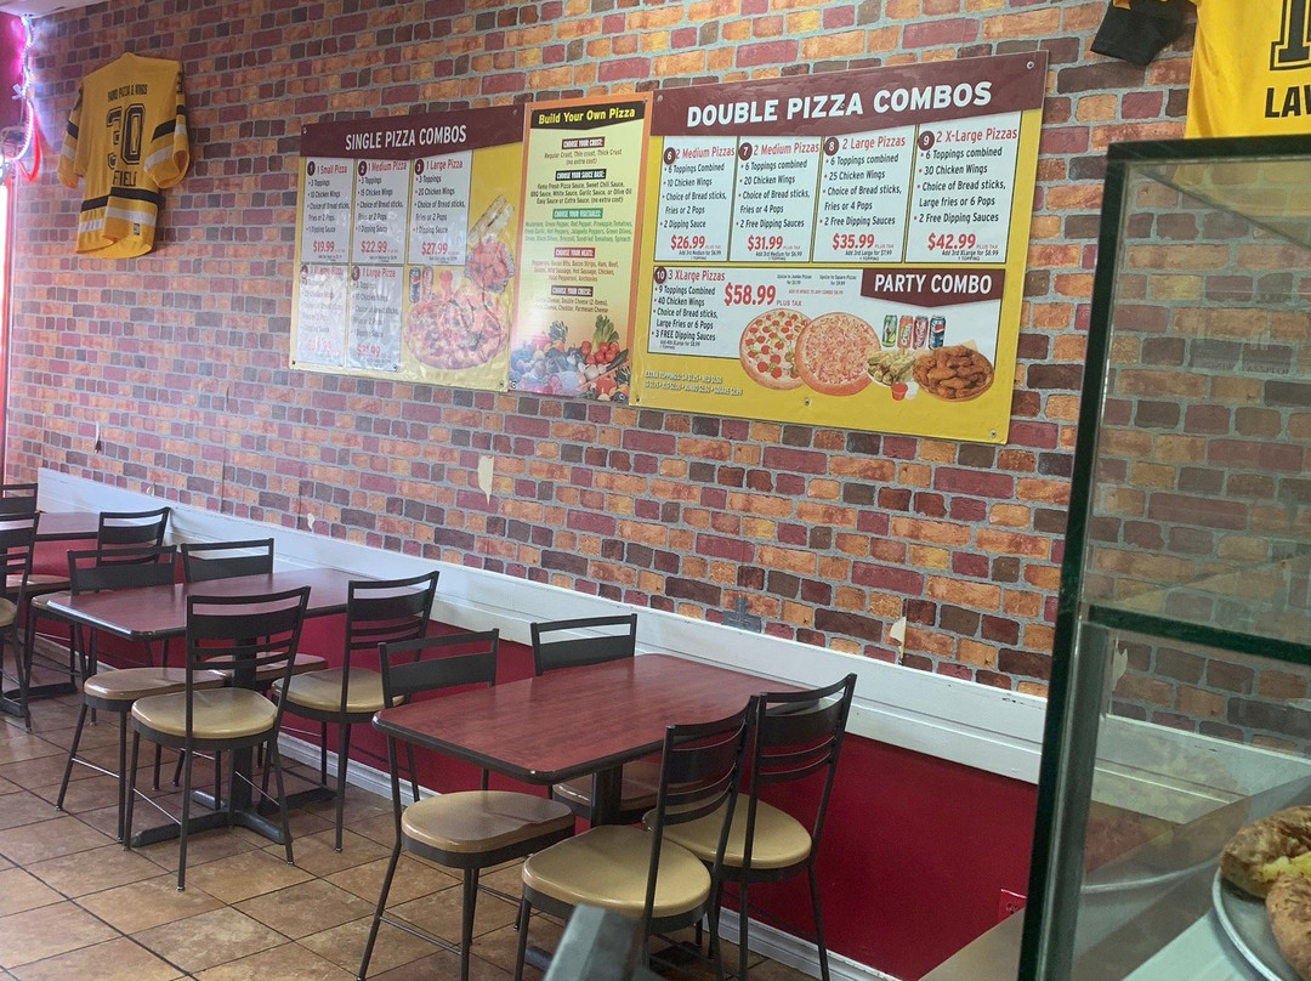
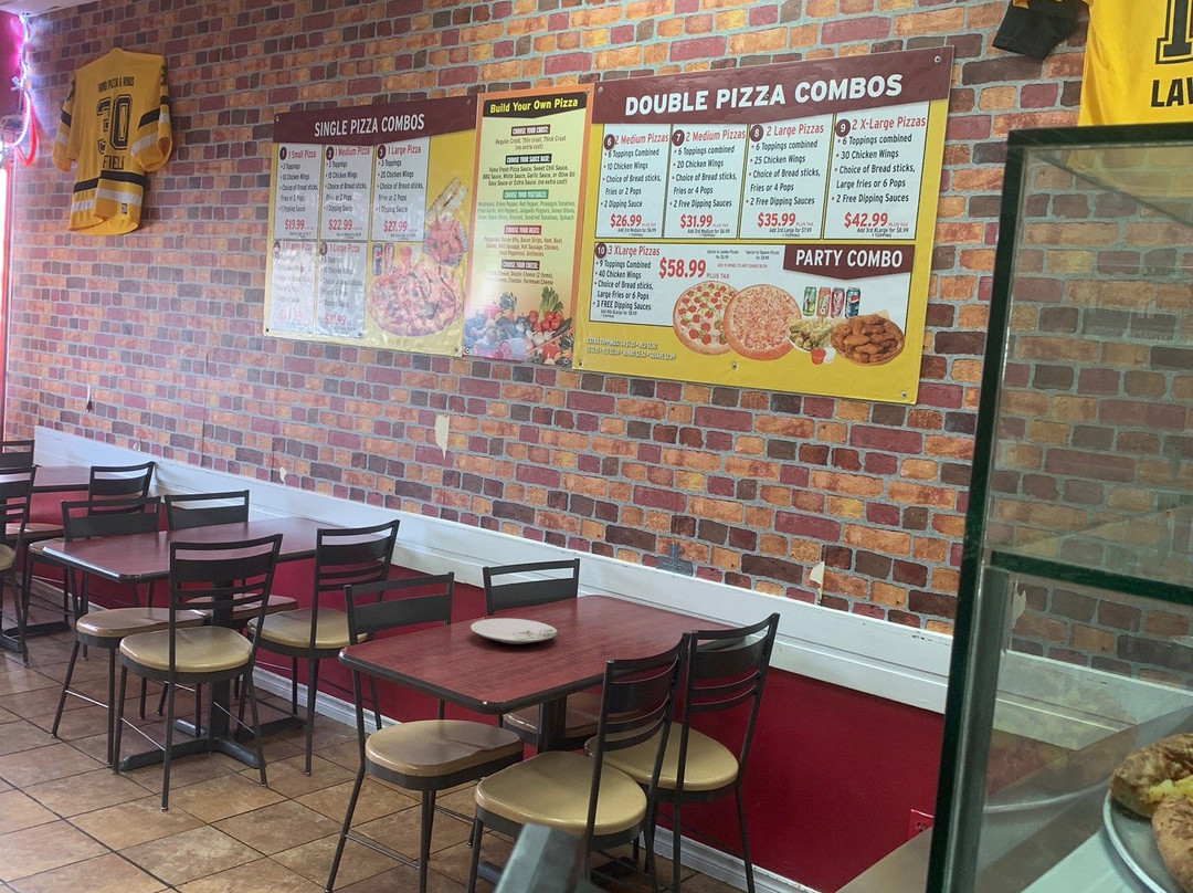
+ plate [469,618,559,645]
